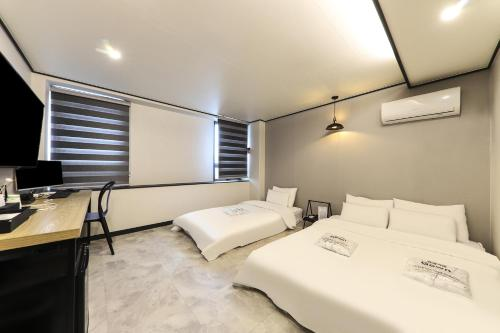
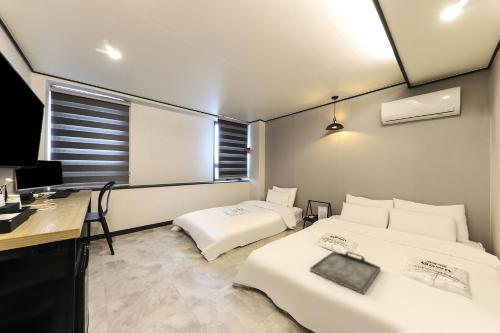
+ serving tray [309,251,382,295]
